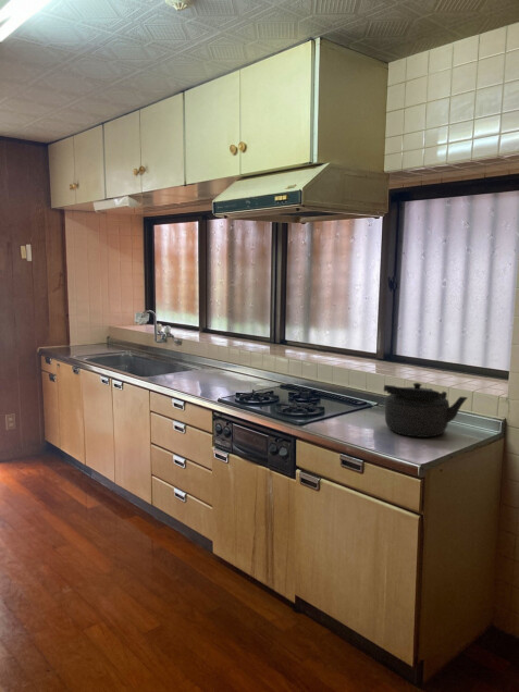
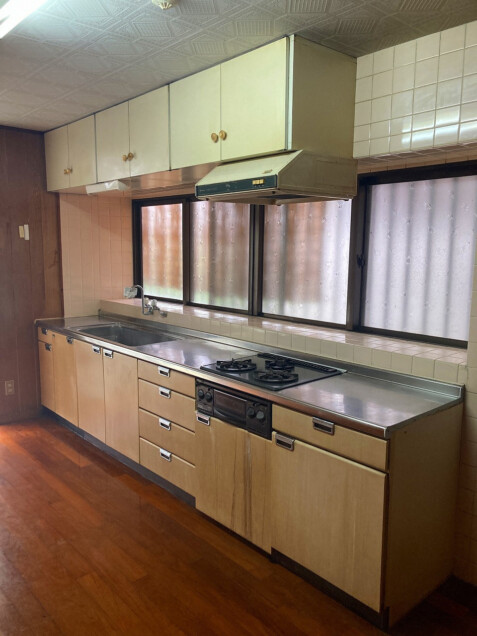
- kettle [383,382,469,438]
